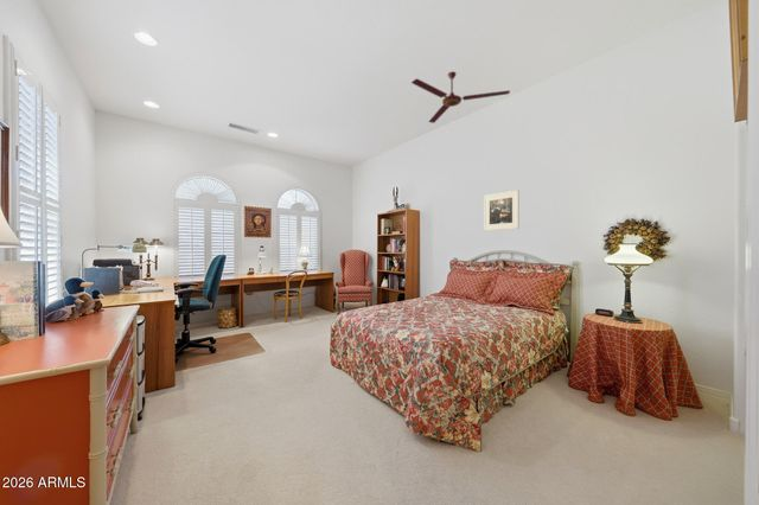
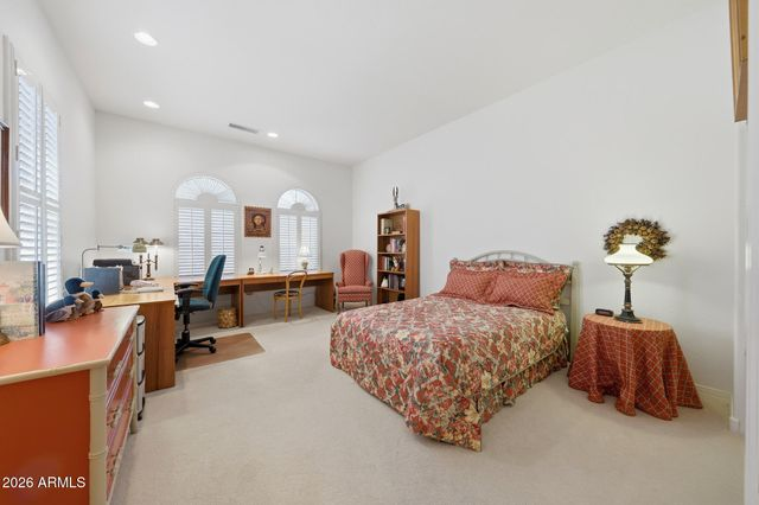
- ceiling fan [410,70,511,124]
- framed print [483,190,521,232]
